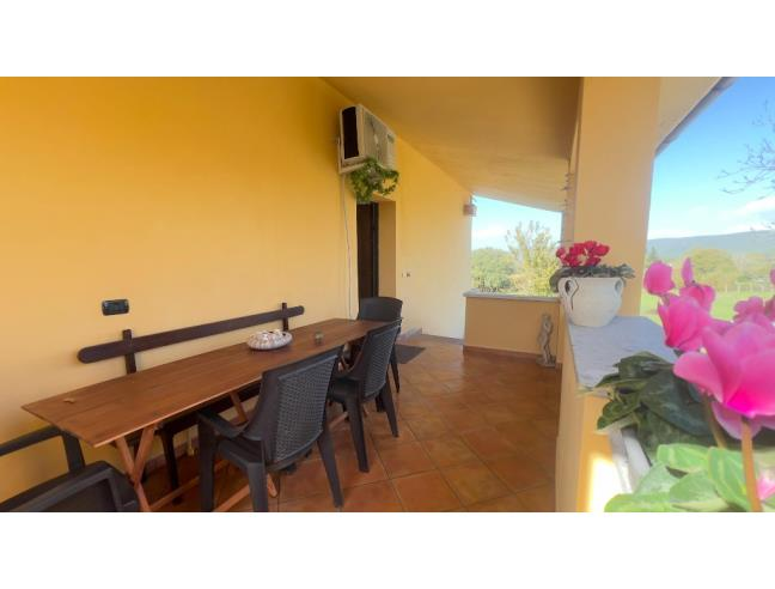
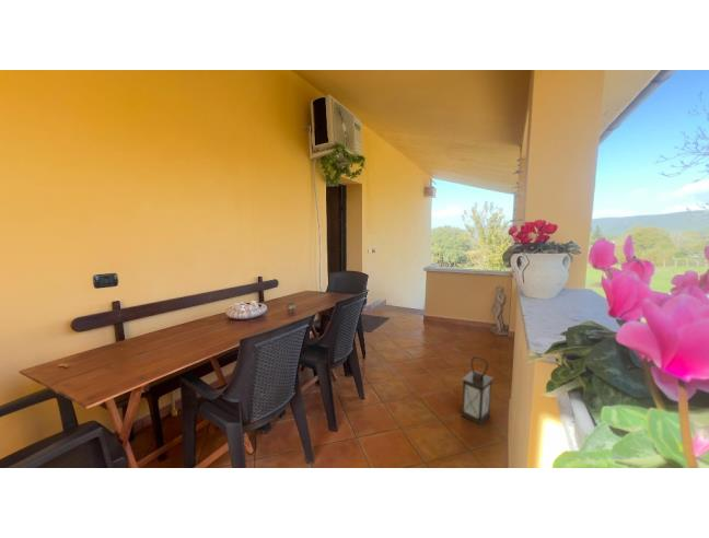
+ lantern [460,355,495,426]
